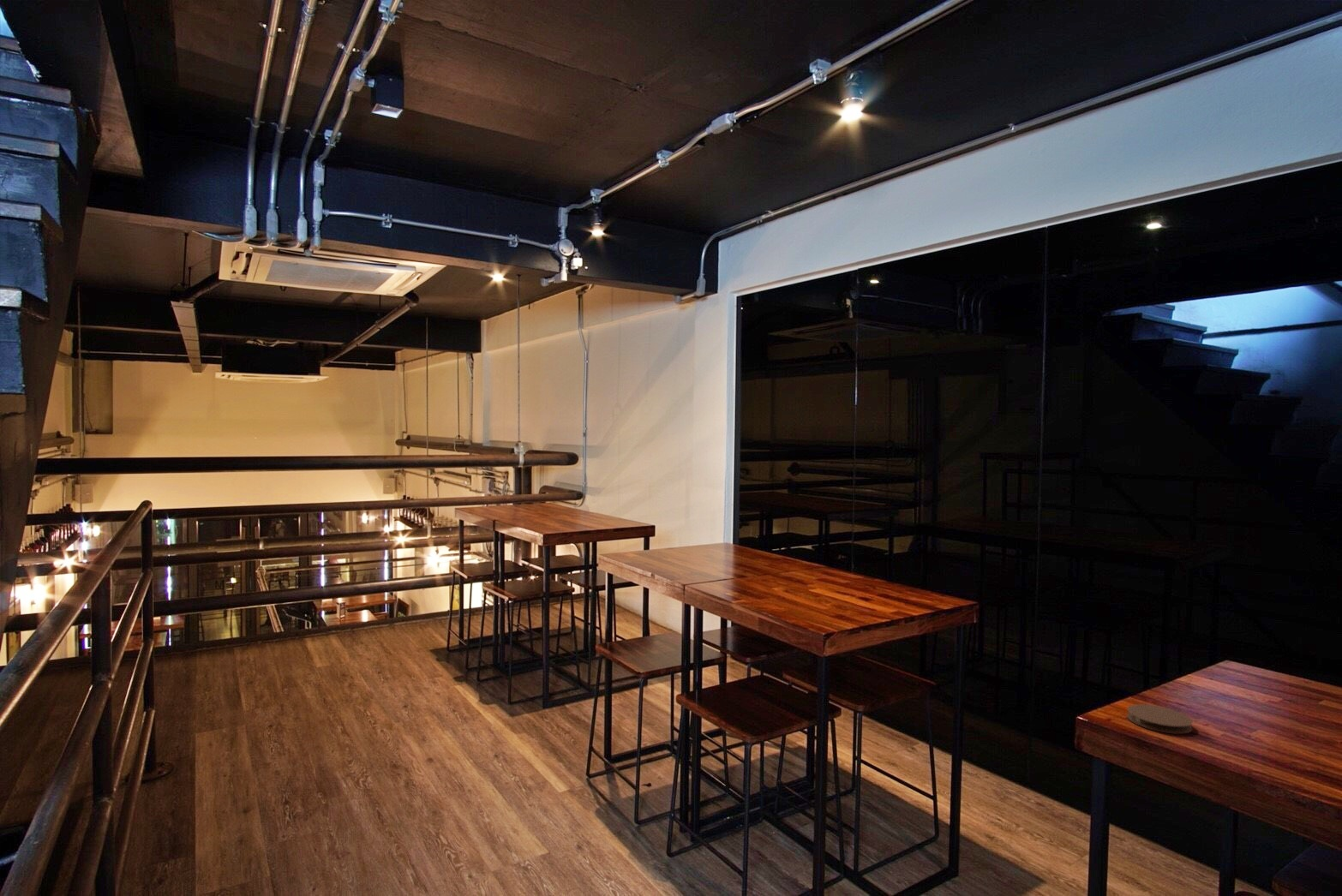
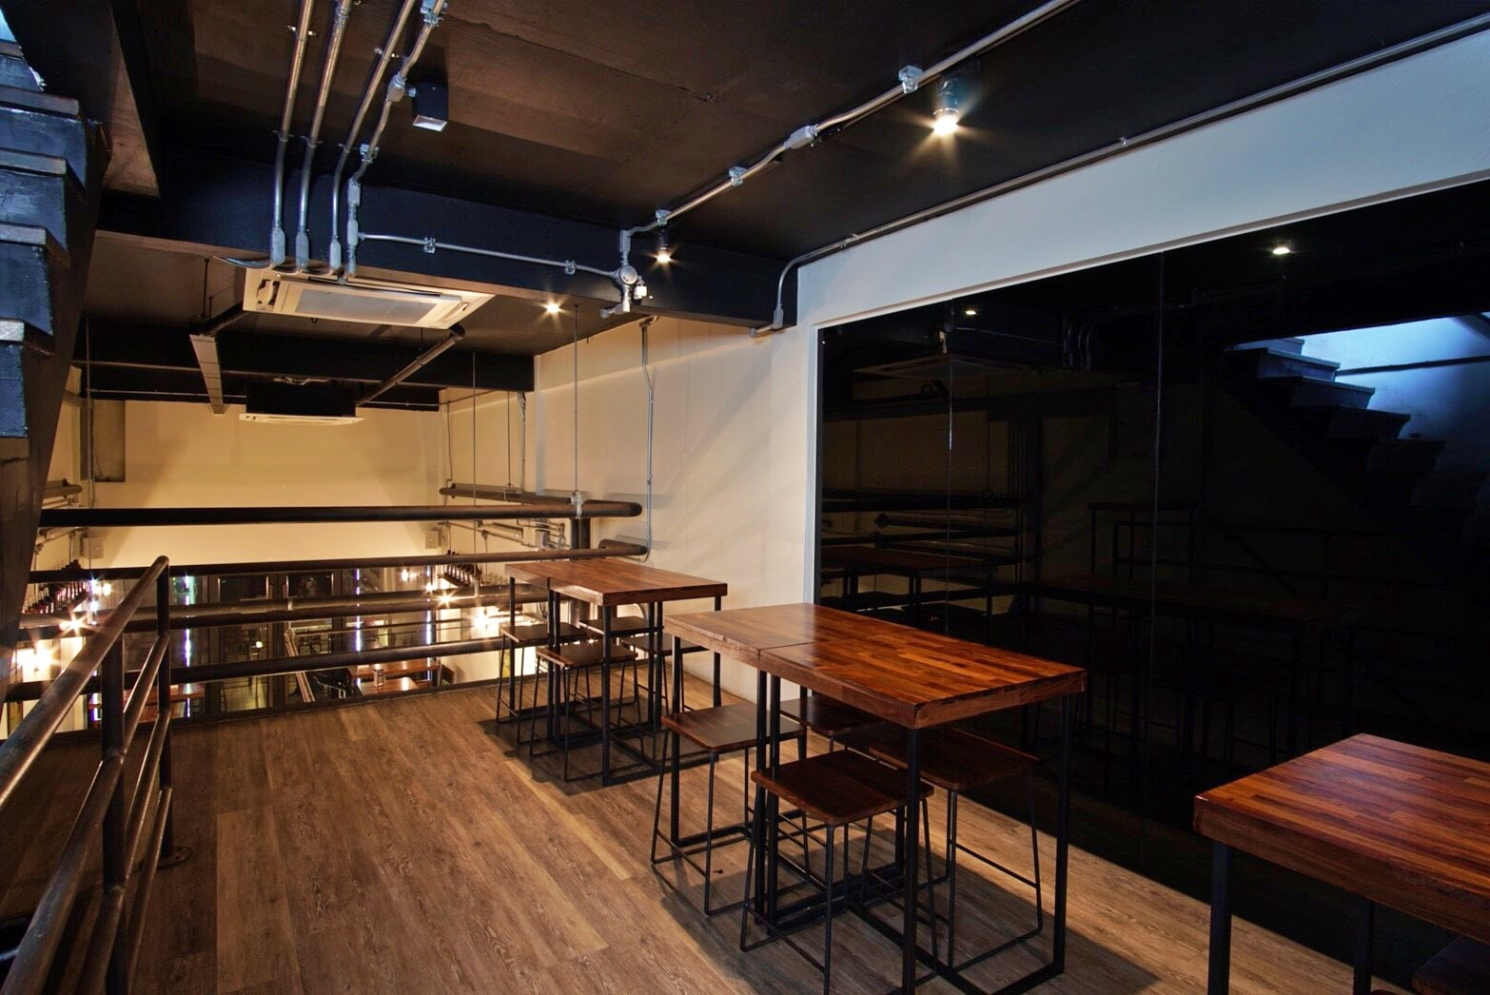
- coaster [1126,703,1194,735]
